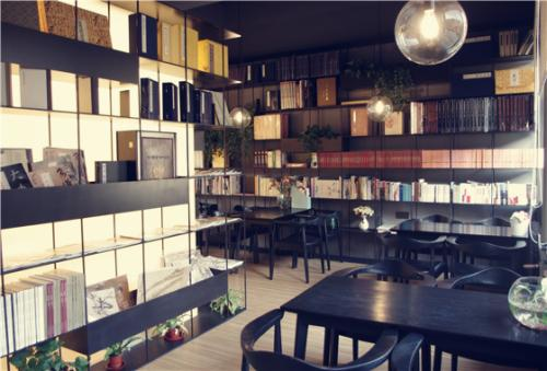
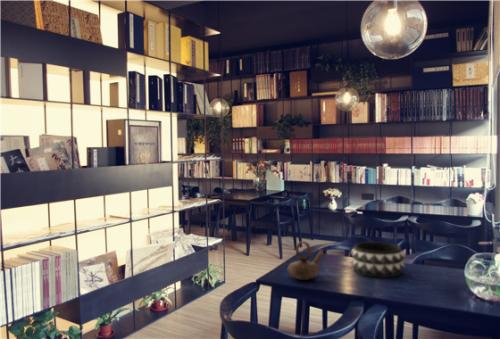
+ decorative bowl [349,241,406,278]
+ teapot [287,240,324,281]
